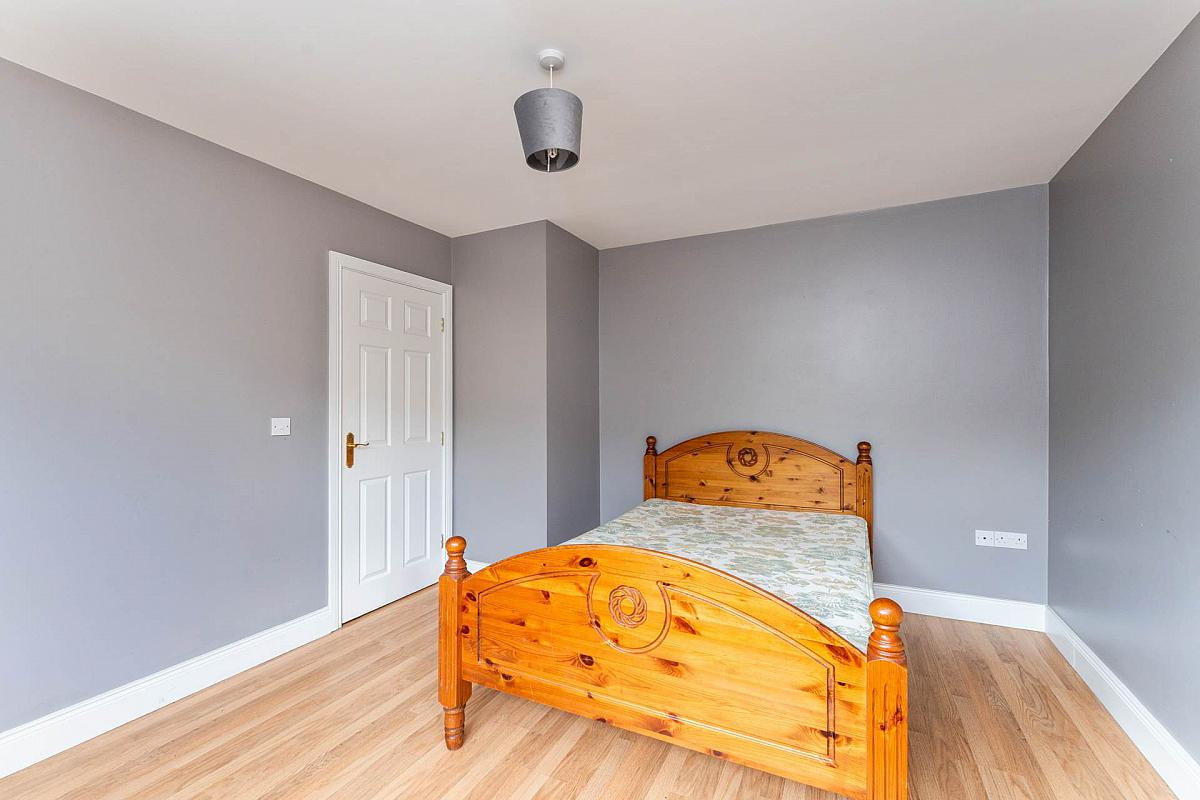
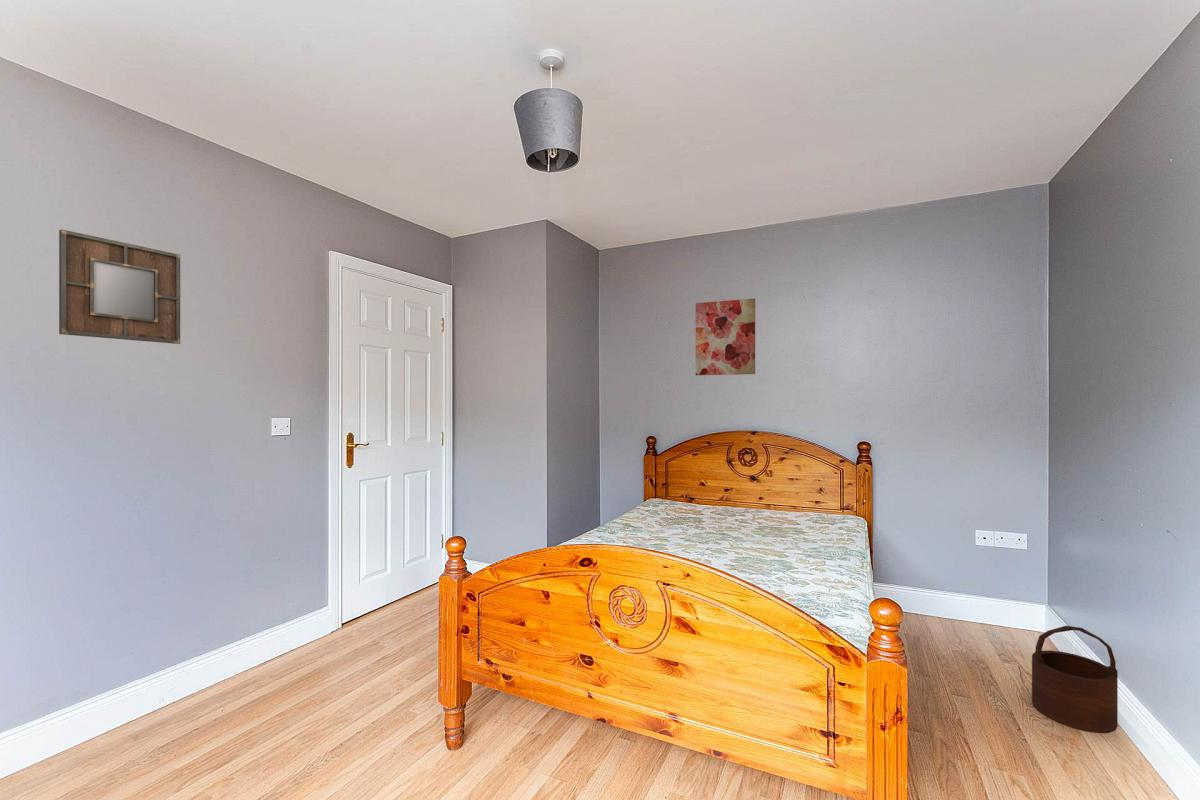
+ wooden bucket [1031,625,1119,734]
+ wall art [695,297,756,376]
+ home mirror [58,228,181,345]
